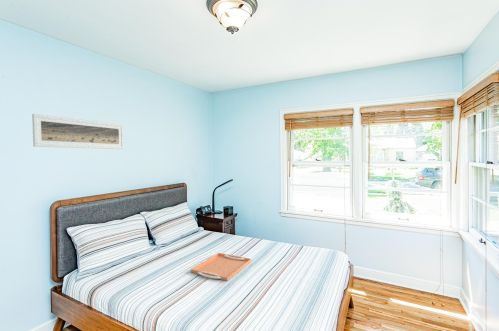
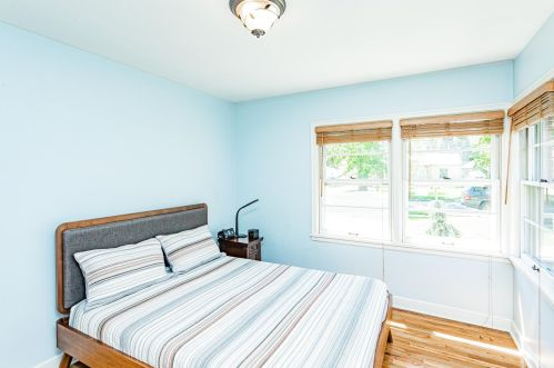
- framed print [31,113,125,150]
- serving tray [190,252,252,282]
